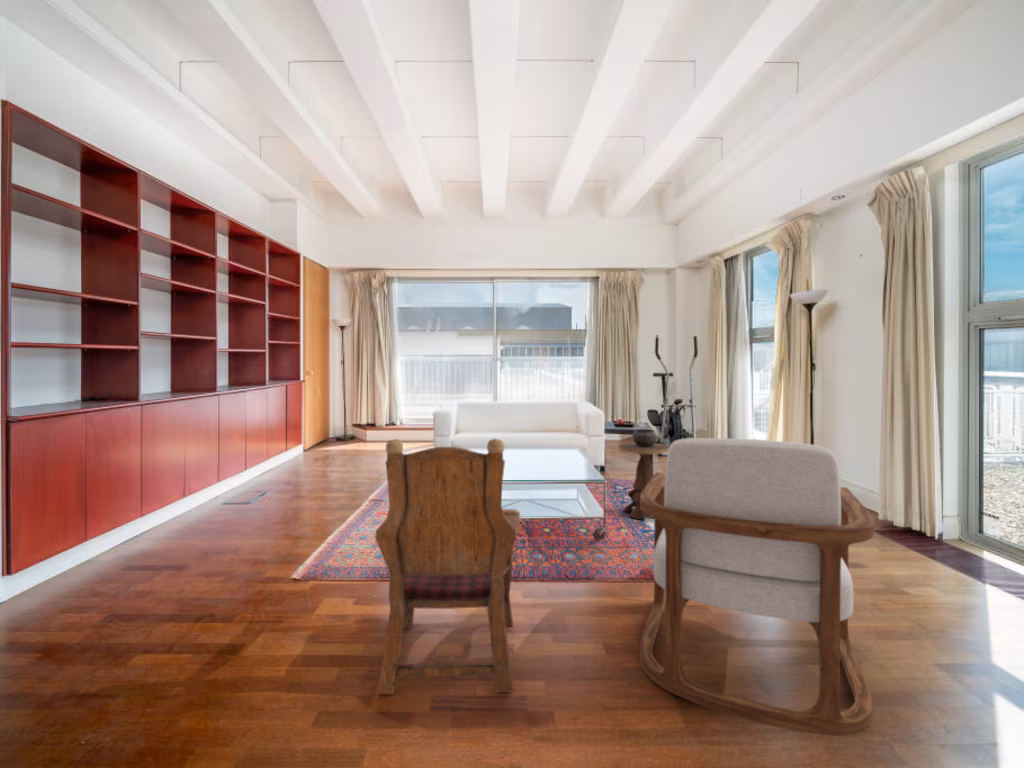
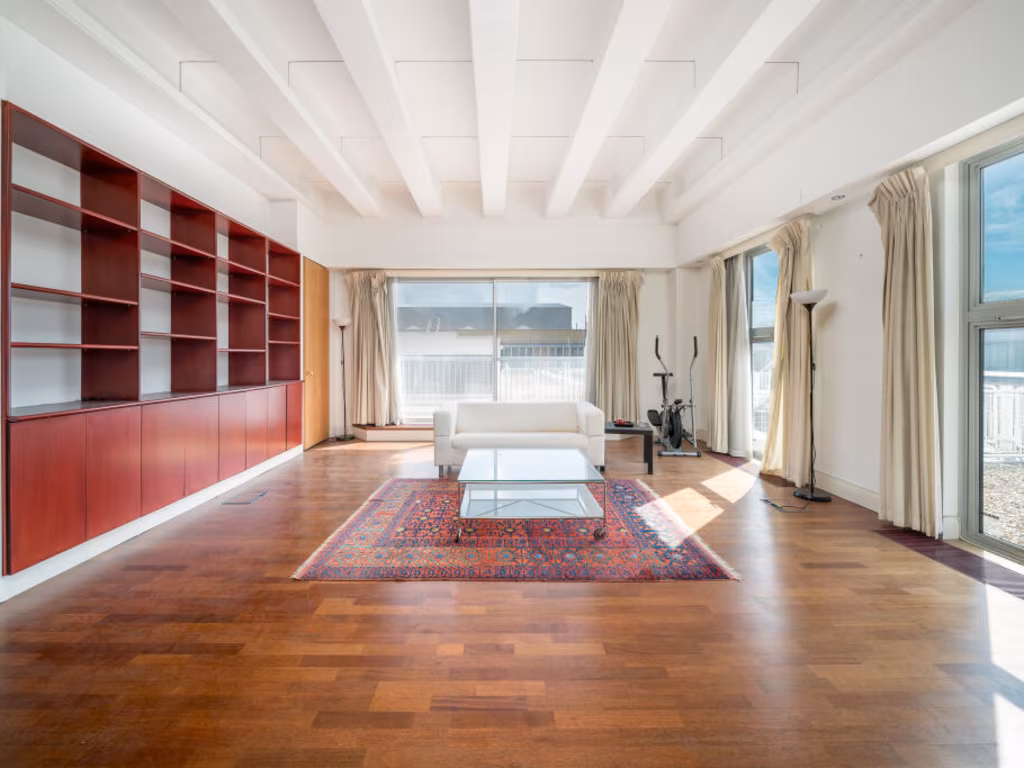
- armchair [374,438,522,695]
- side table [617,428,670,520]
- armchair [639,437,875,737]
